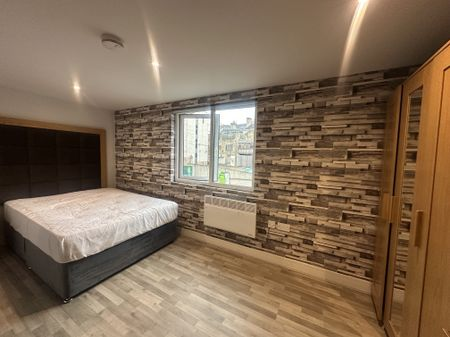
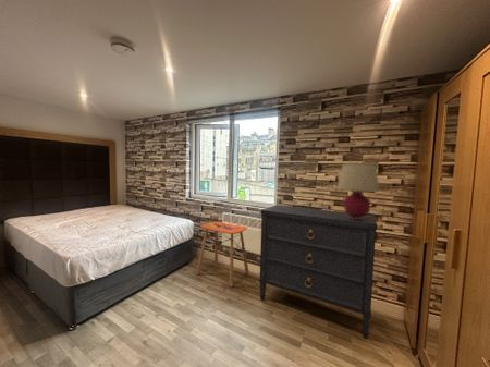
+ side table [195,220,250,288]
+ table lamp [335,162,381,219]
+ dresser [258,204,378,340]
